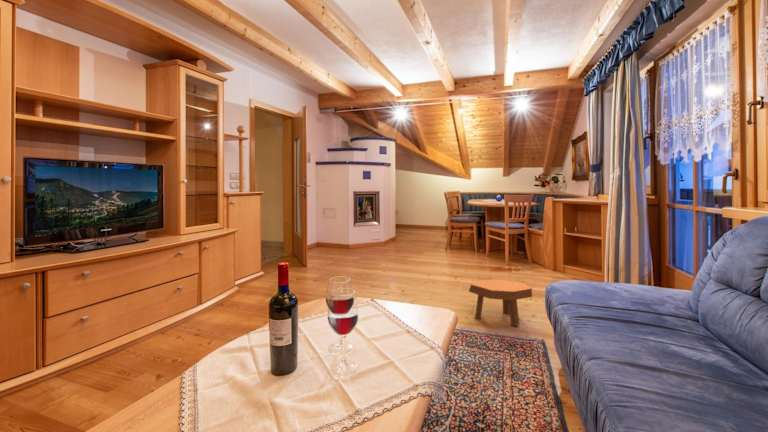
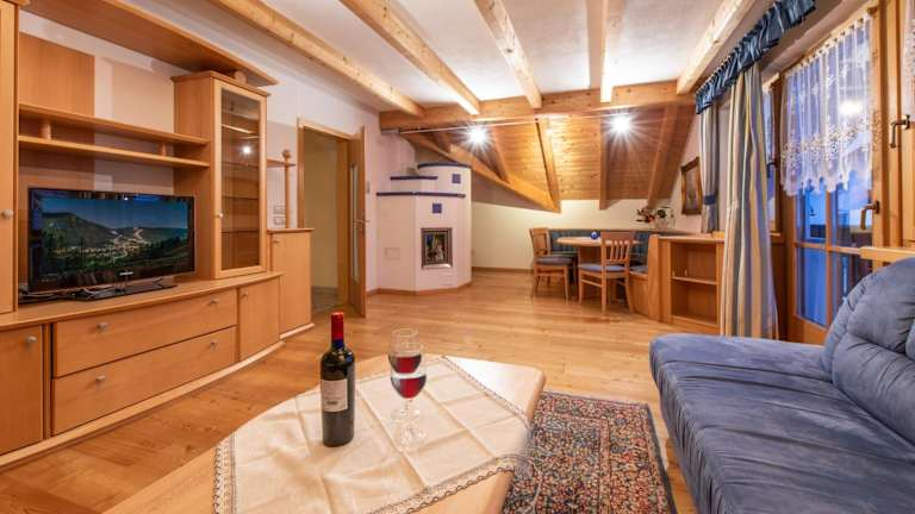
- footstool [468,279,533,327]
